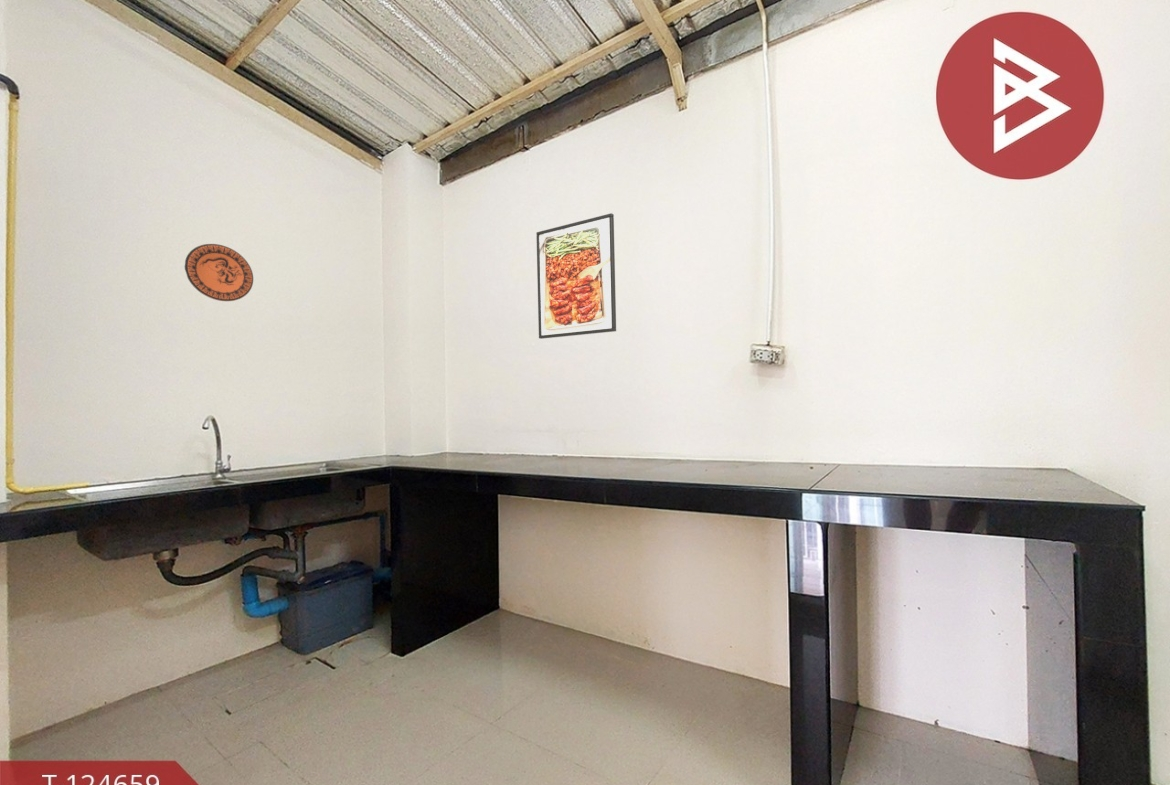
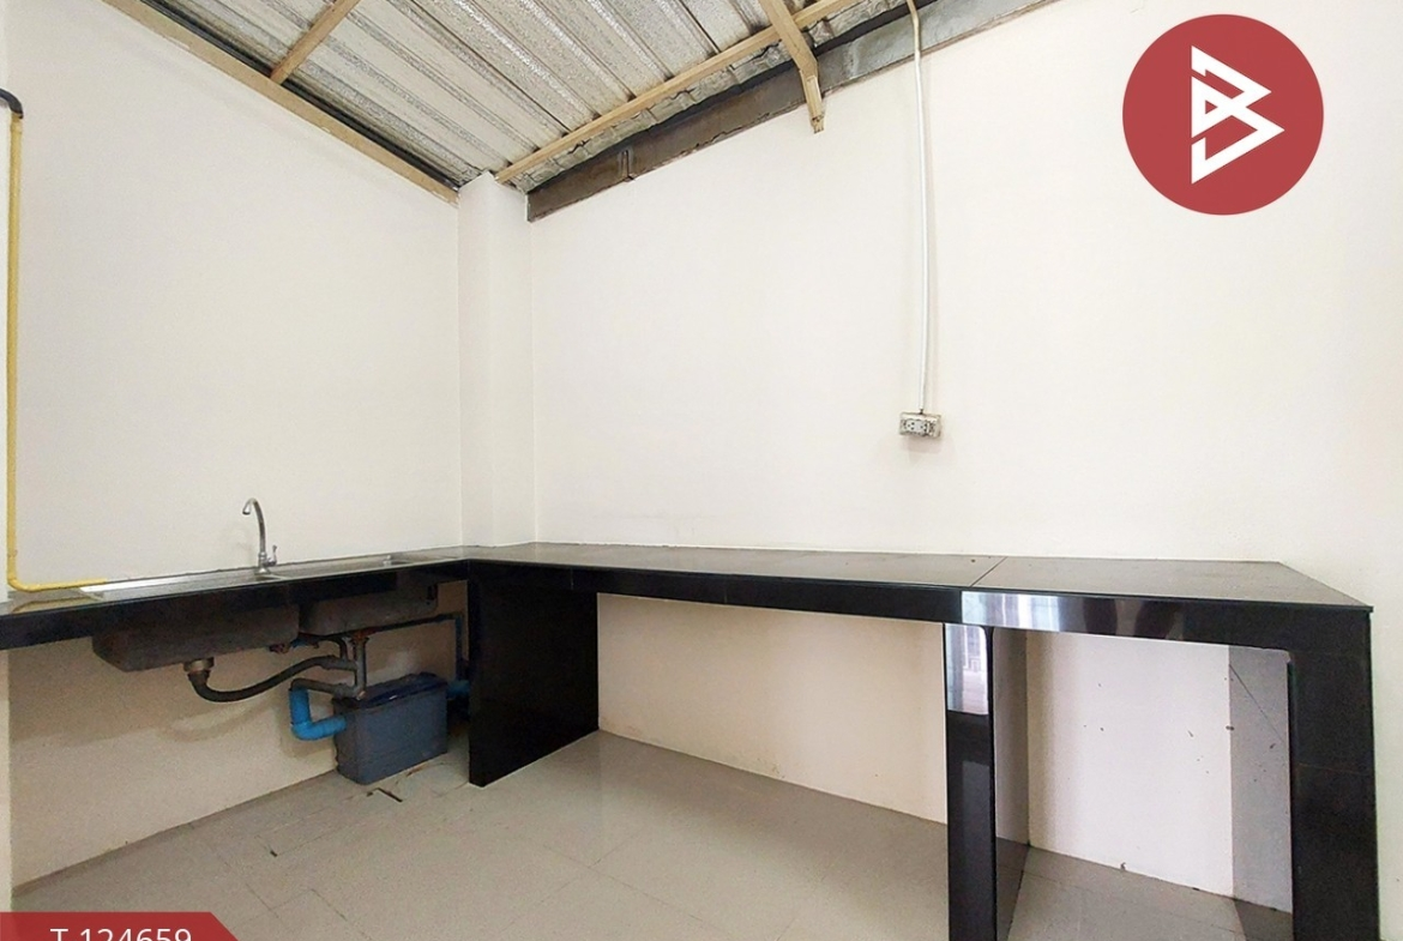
- decorative plate [184,243,254,302]
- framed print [535,212,617,340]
